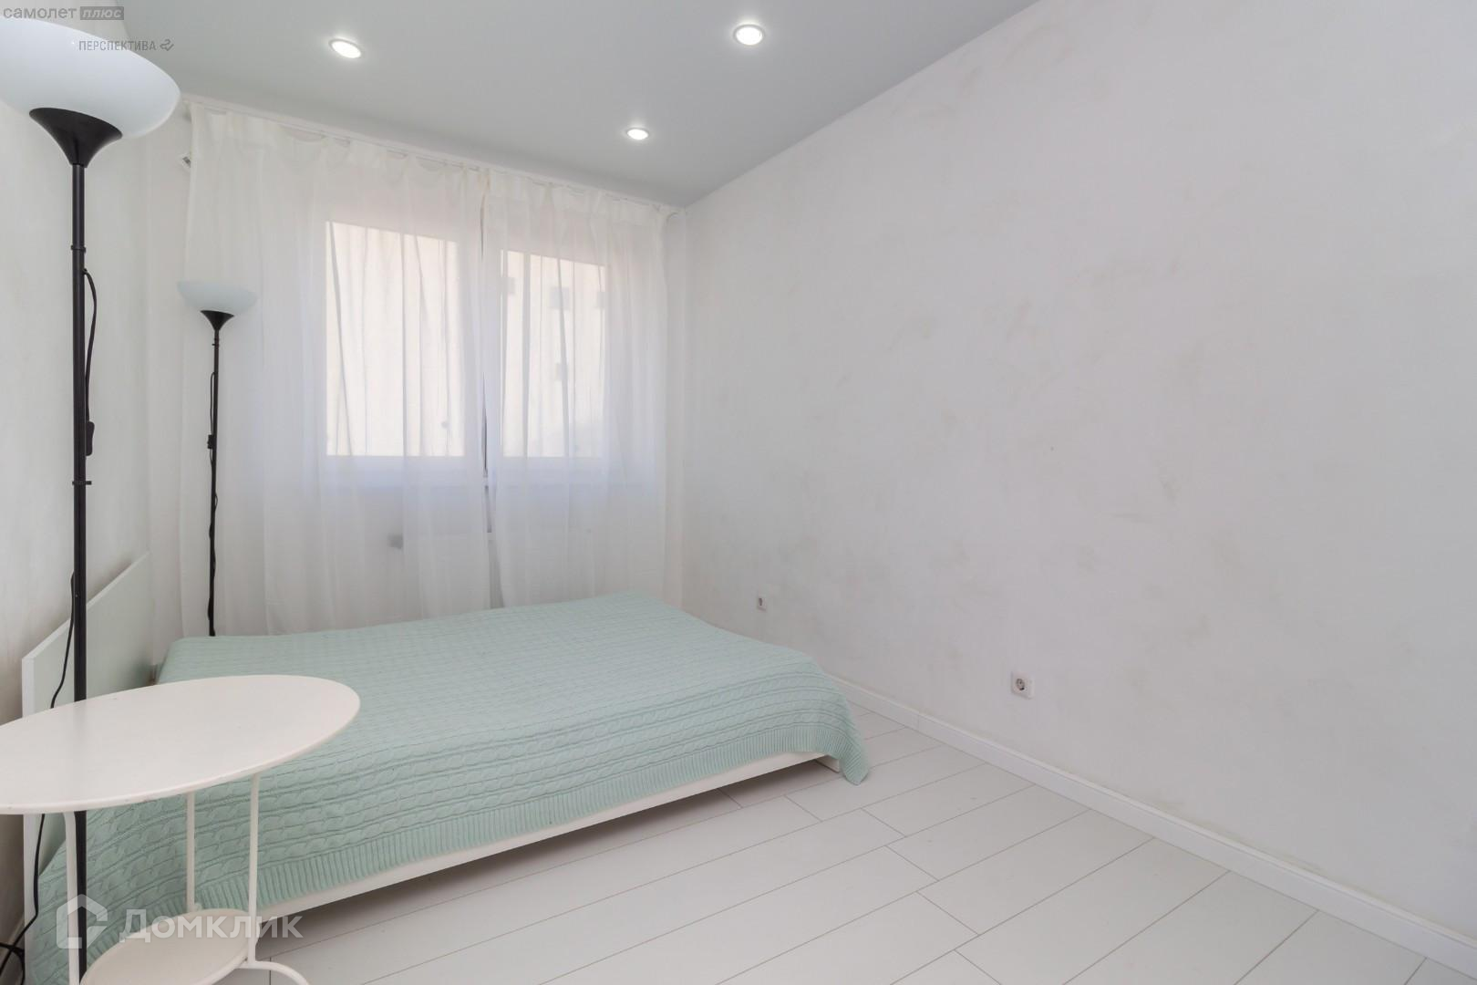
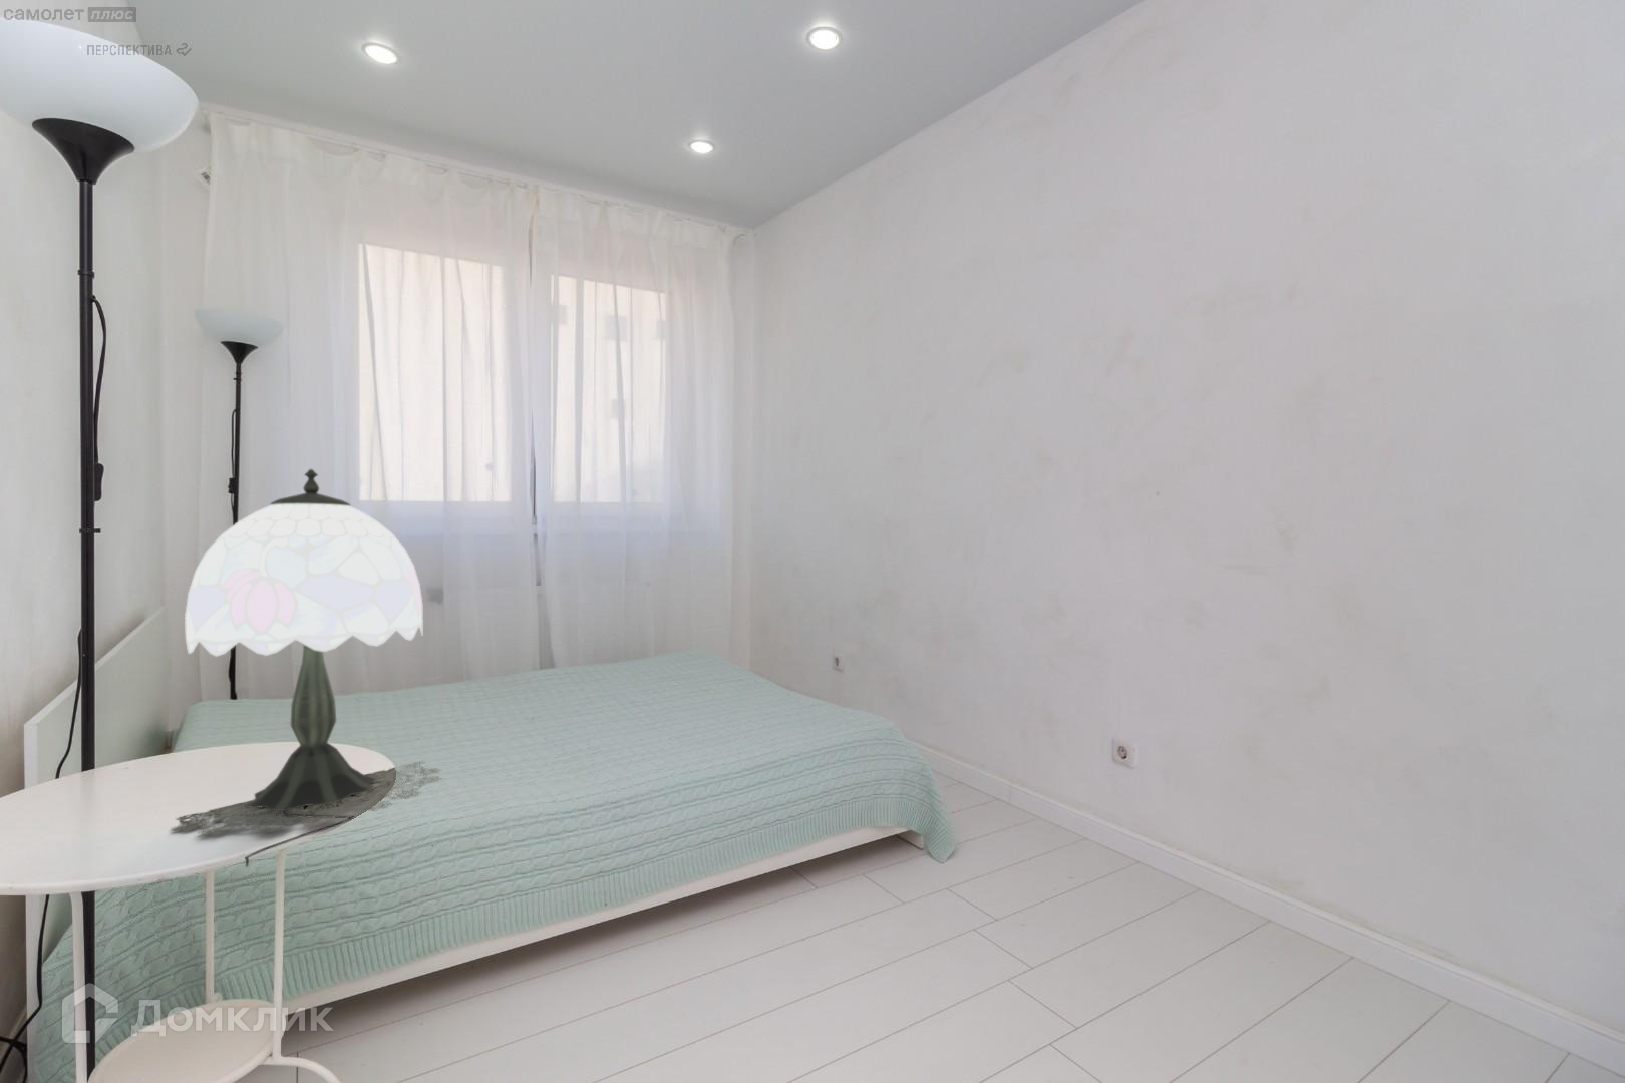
+ table lamp [170,468,445,868]
